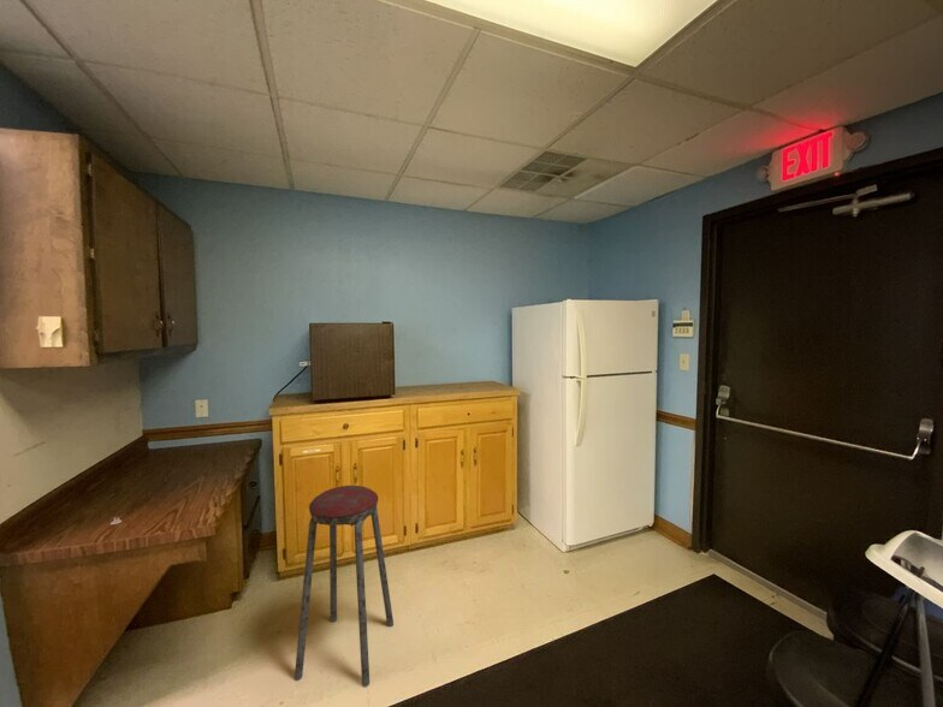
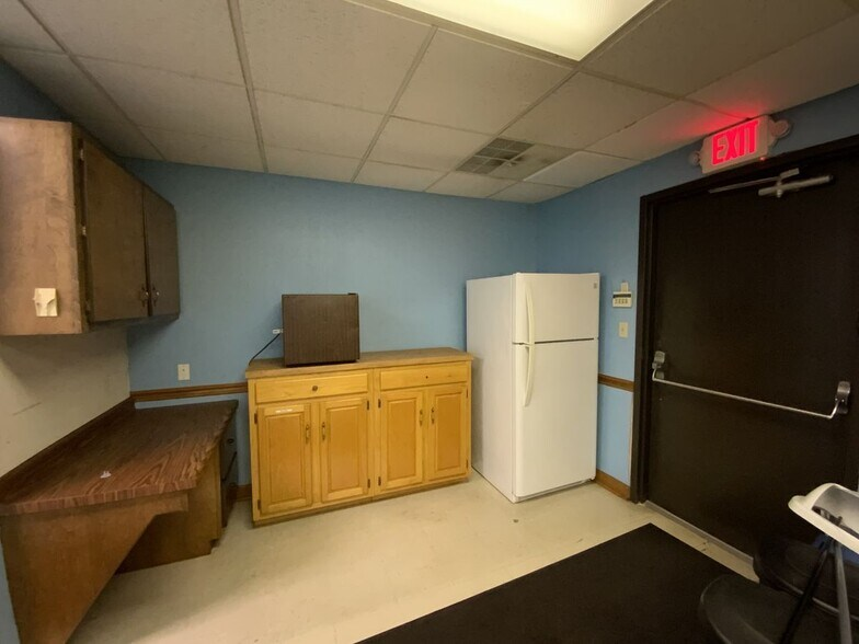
- music stool [293,485,395,688]
